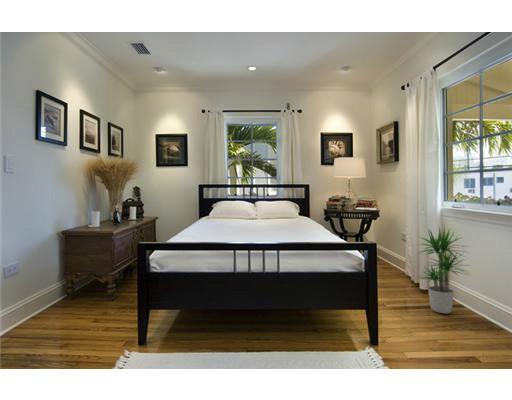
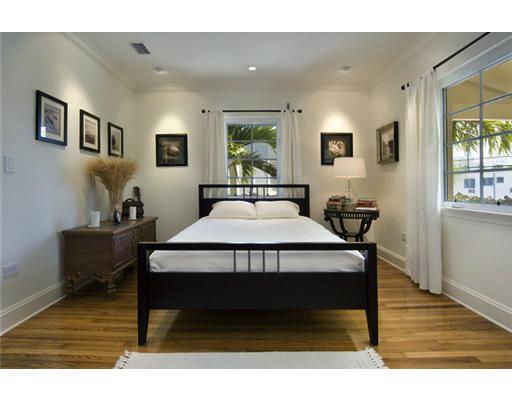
- potted plant [413,225,472,314]
